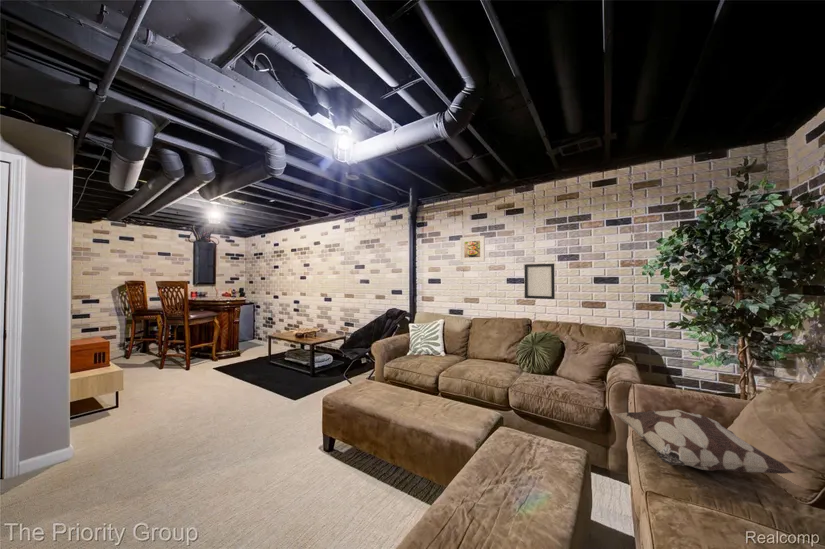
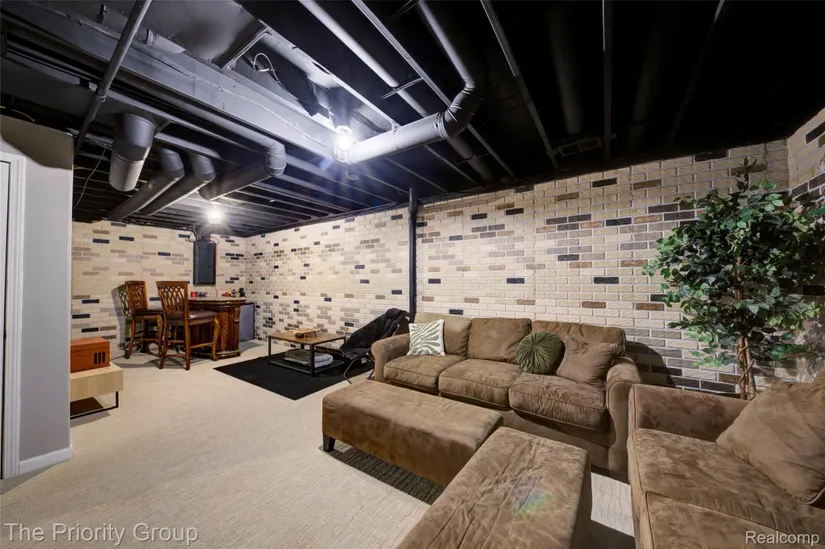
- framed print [459,235,486,263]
- picture frame [523,263,556,300]
- decorative pillow [612,409,796,475]
